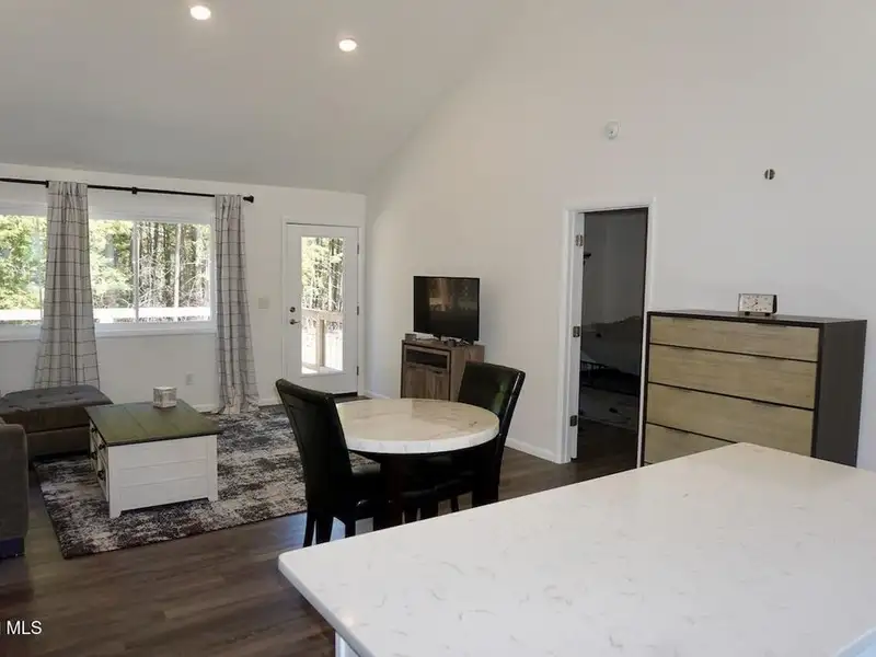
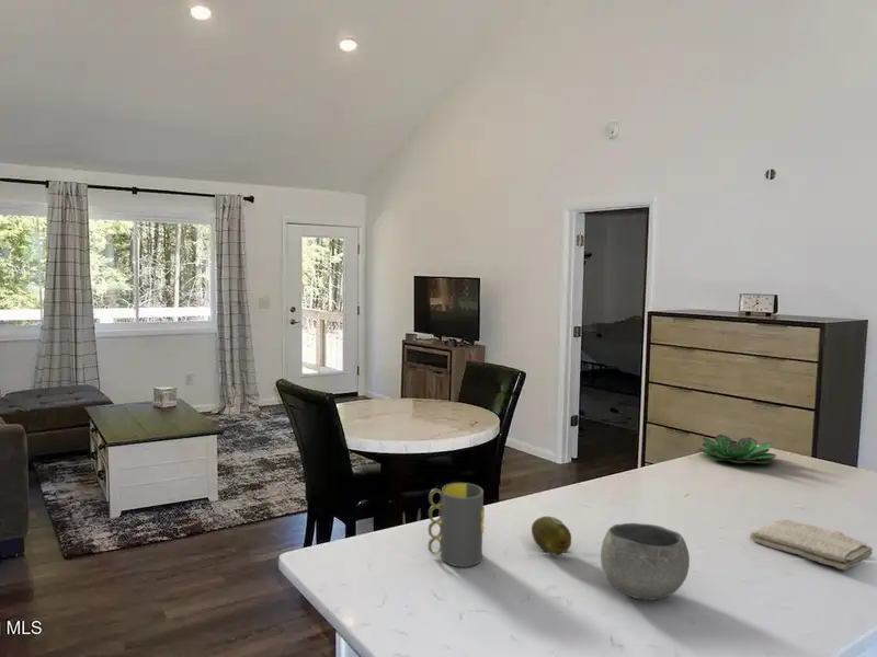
+ fruit [531,516,572,555]
+ bowl [600,522,691,601]
+ washcloth [749,518,874,572]
+ mug [428,482,486,568]
+ succulent plant [697,434,777,464]
